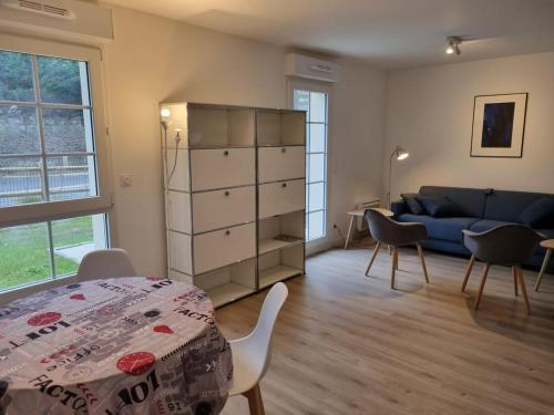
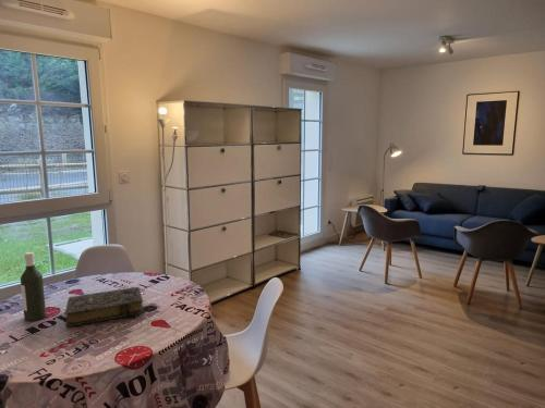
+ bottle [20,251,47,322]
+ book [63,286,146,327]
